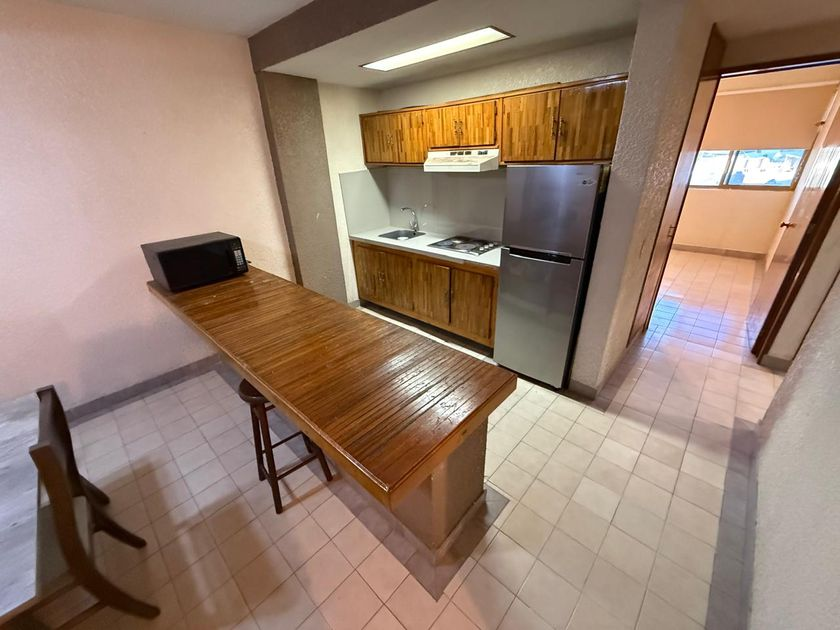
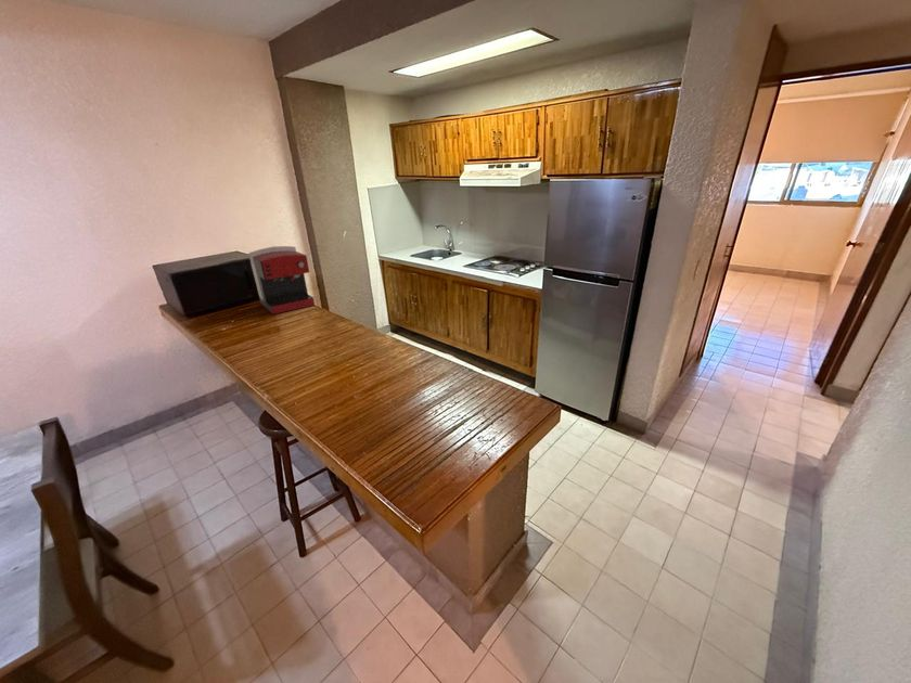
+ coffee maker [247,245,316,315]
